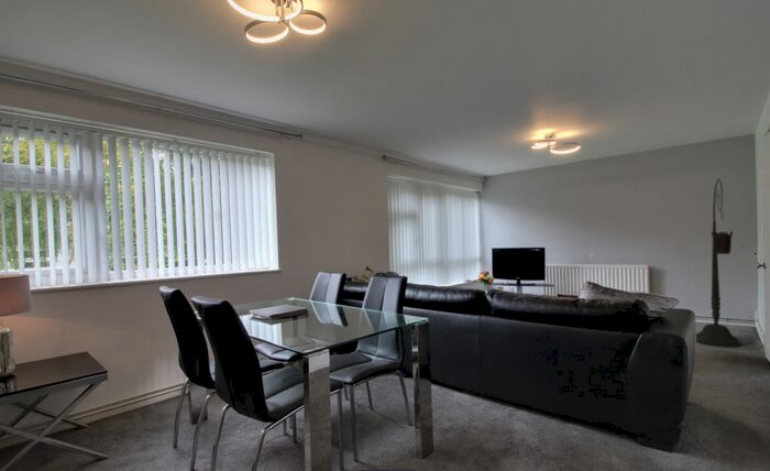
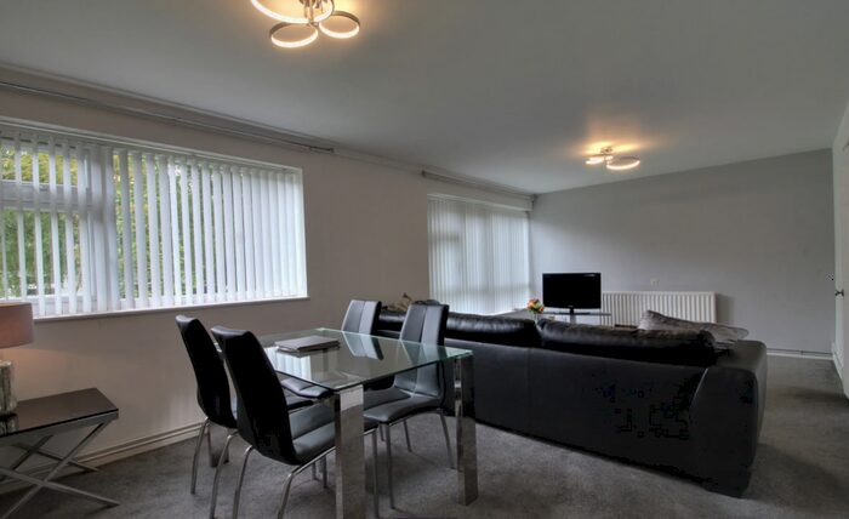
- floor lamp [695,178,740,349]
